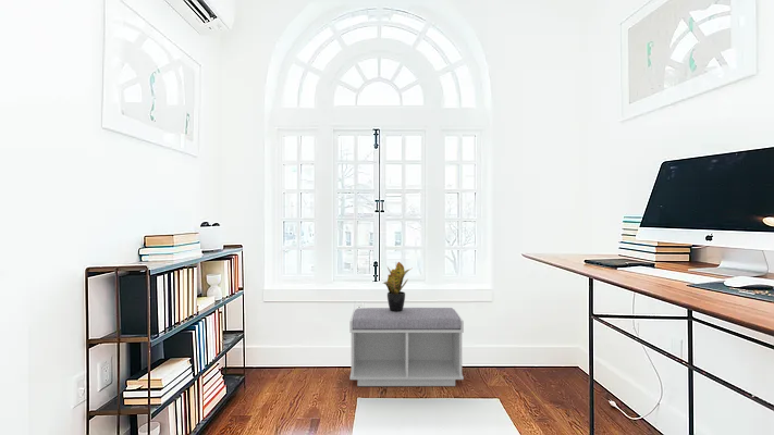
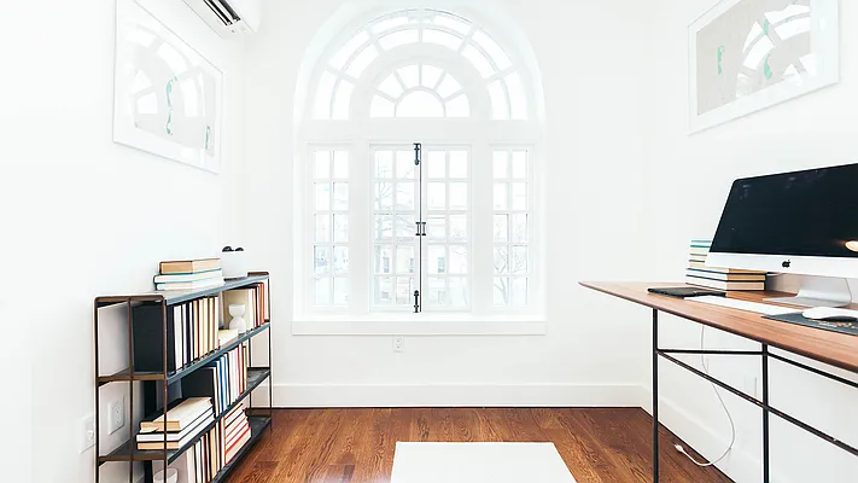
- potted plant [382,261,414,312]
- bench [348,307,465,387]
